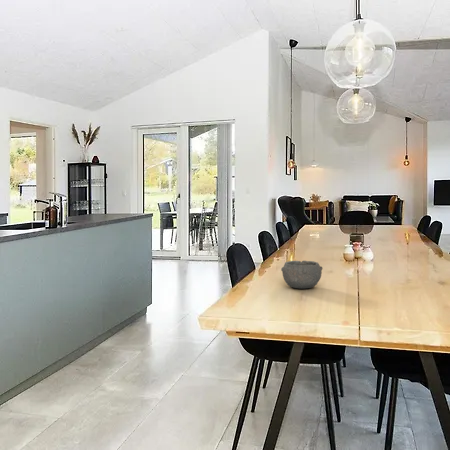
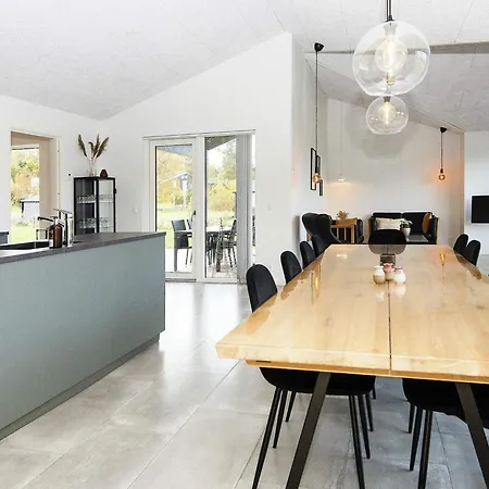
- bowl [280,260,323,290]
